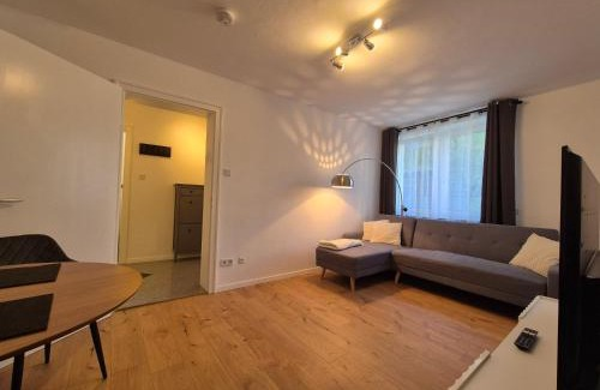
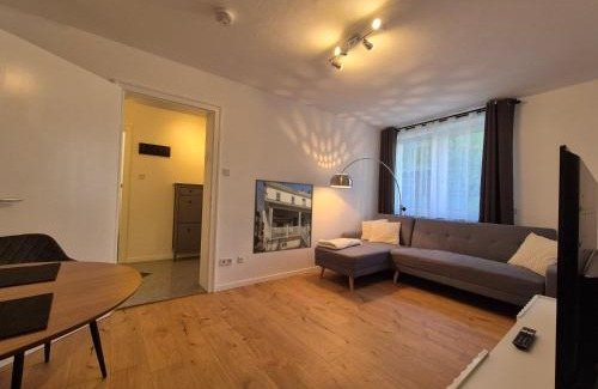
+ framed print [251,178,315,255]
